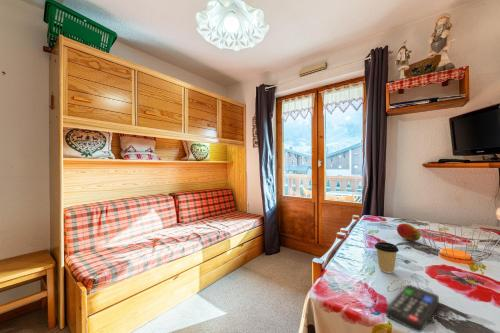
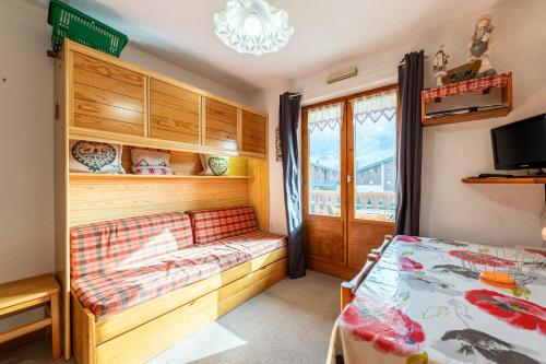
- coffee cup [374,241,400,274]
- remote control [385,284,440,333]
- fruit [396,223,422,242]
